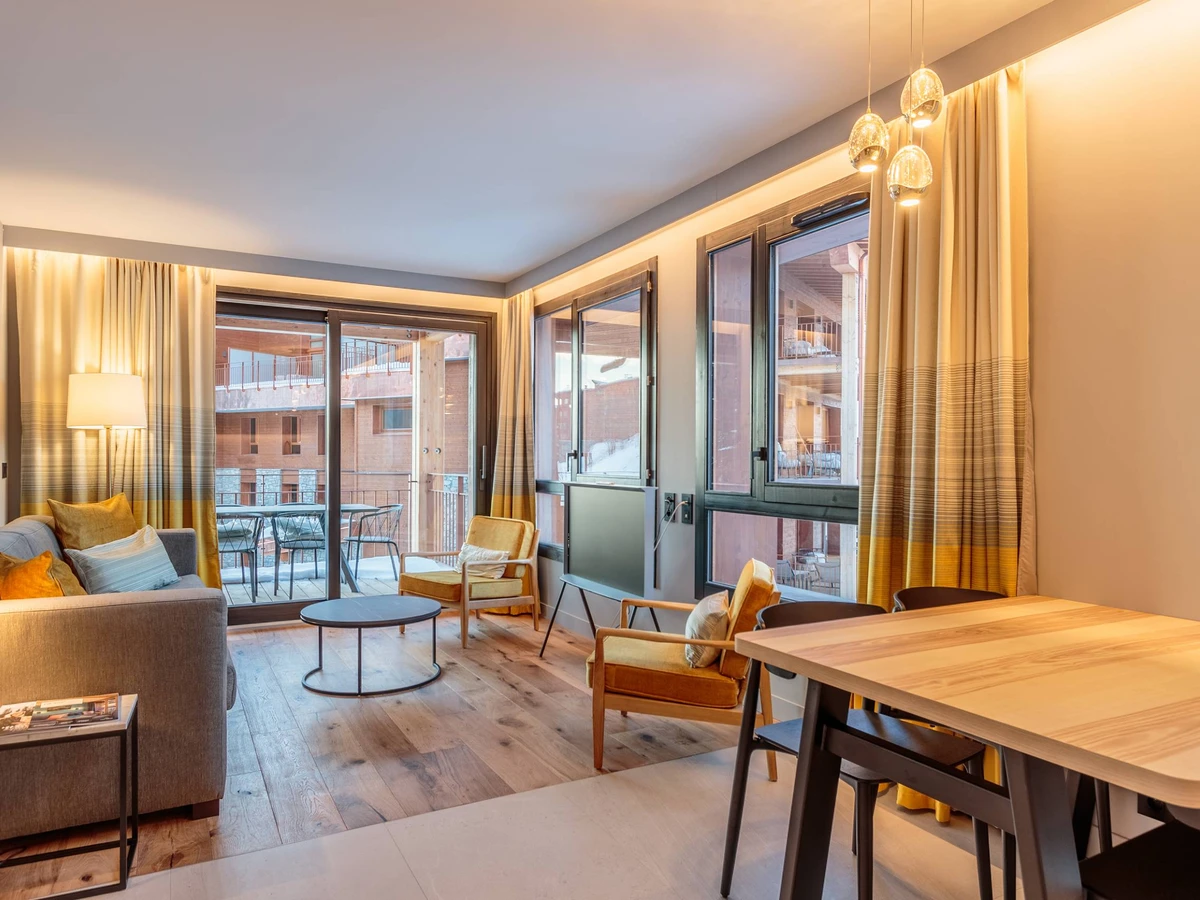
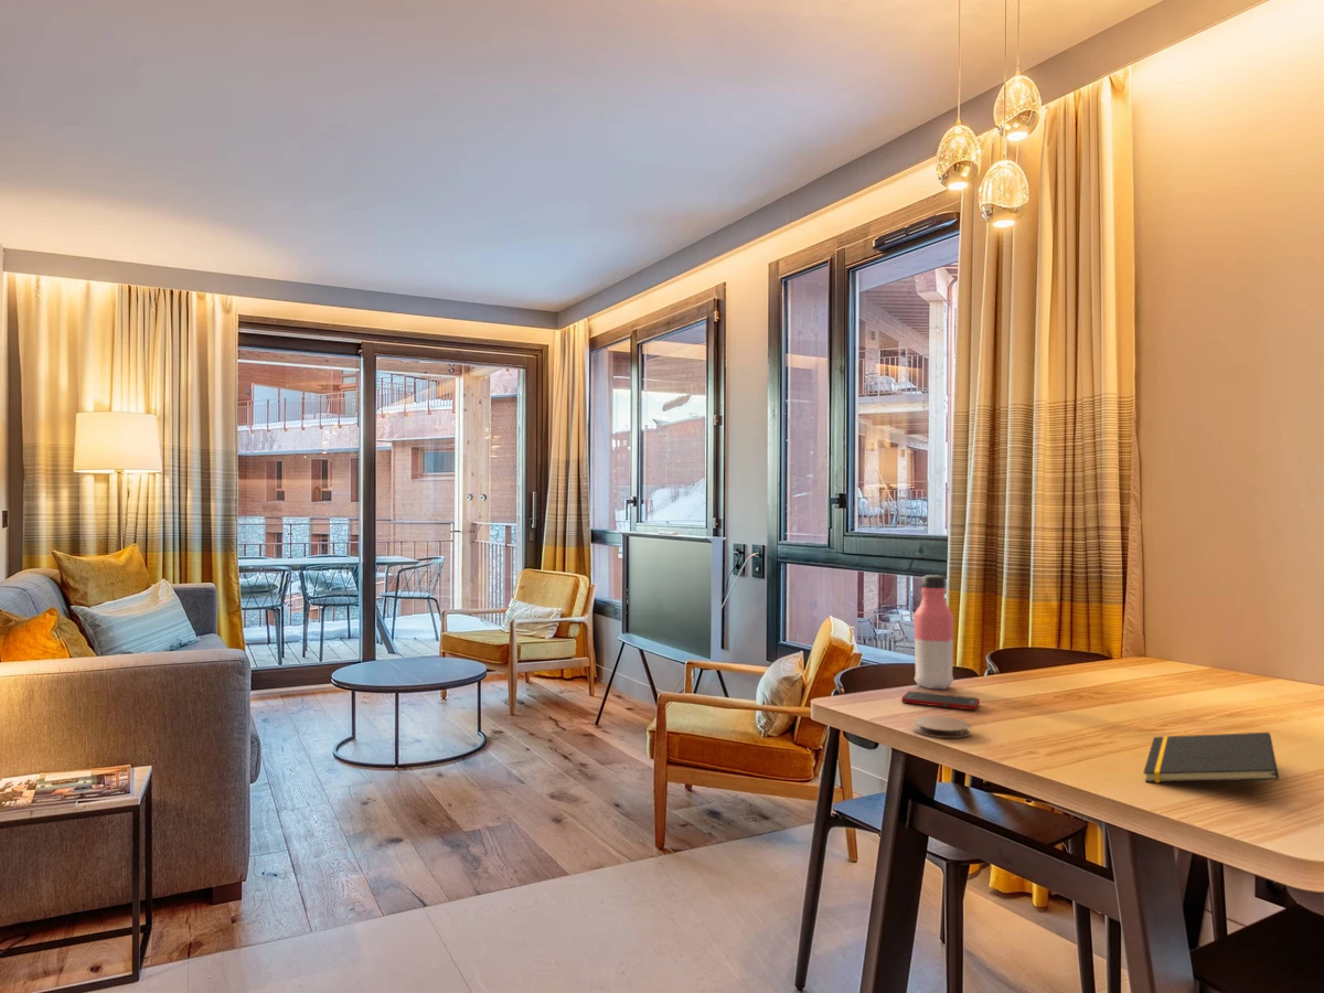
+ cell phone [900,691,981,711]
+ water bottle [912,574,954,690]
+ coaster [912,715,972,739]
+ notepad [1142,732,1280,783]
